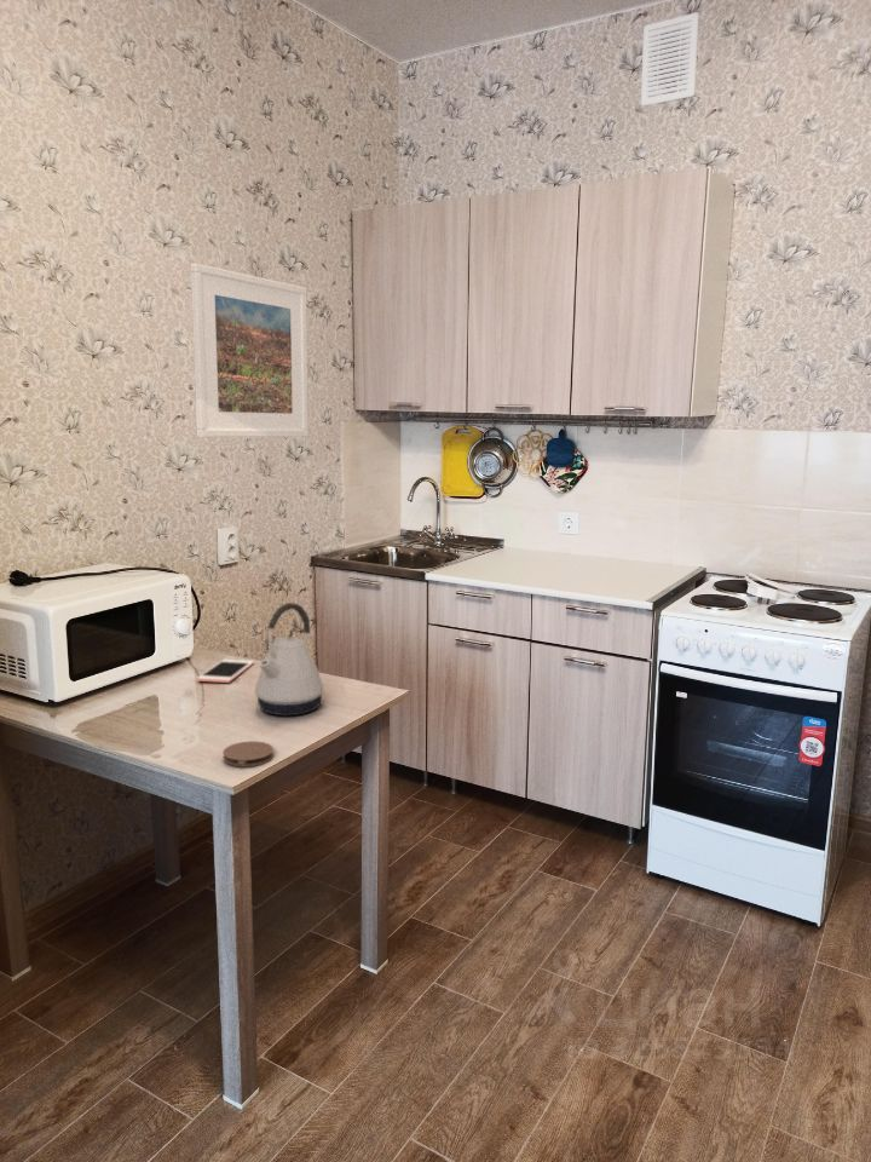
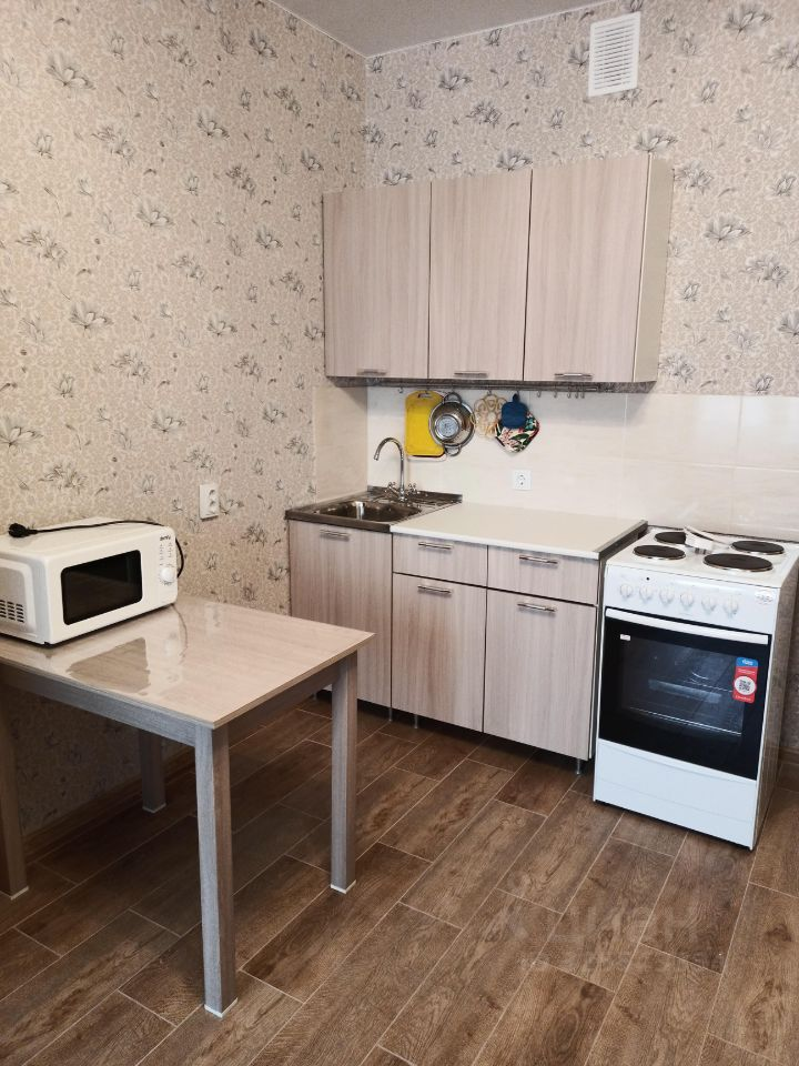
- coaster [221,740,275,767]
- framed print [189,263,310,438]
- kettle [254,602,325,717]
- cell phone [196,658,255,684]
